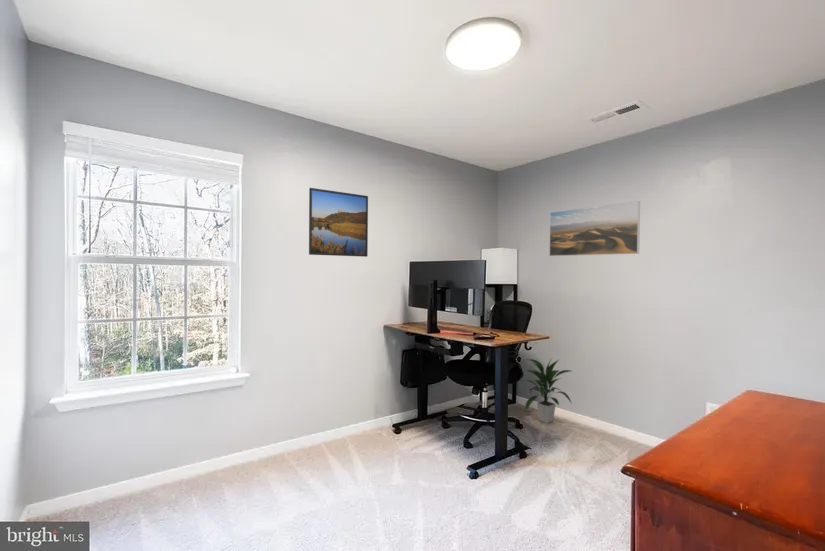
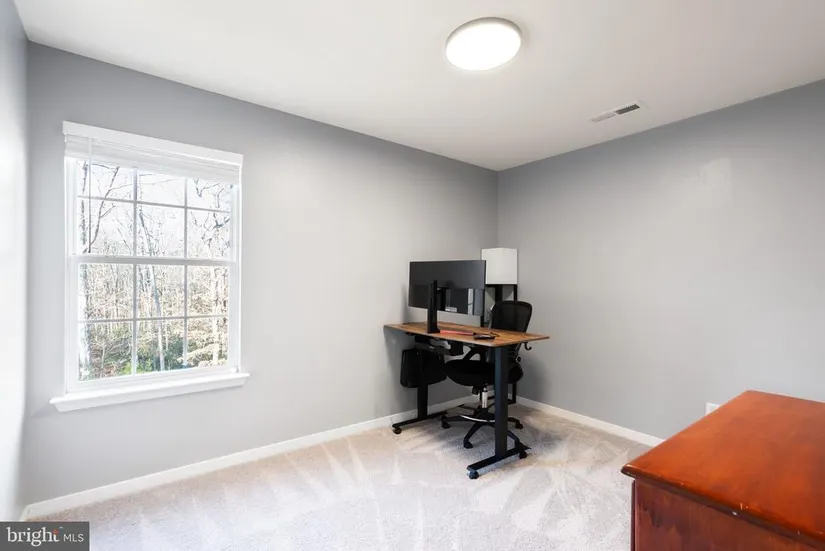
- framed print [308,187,369,258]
- indoor plant [524,358,572,424]
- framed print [548,200,641,257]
